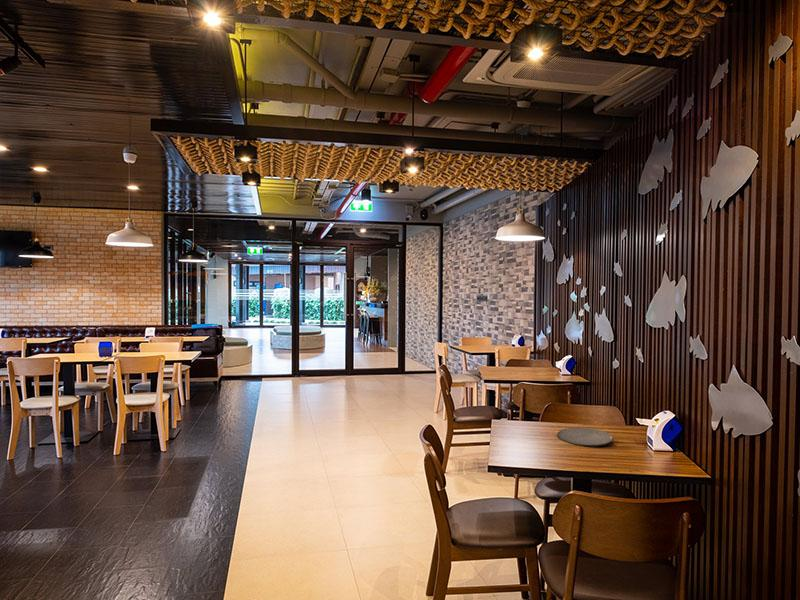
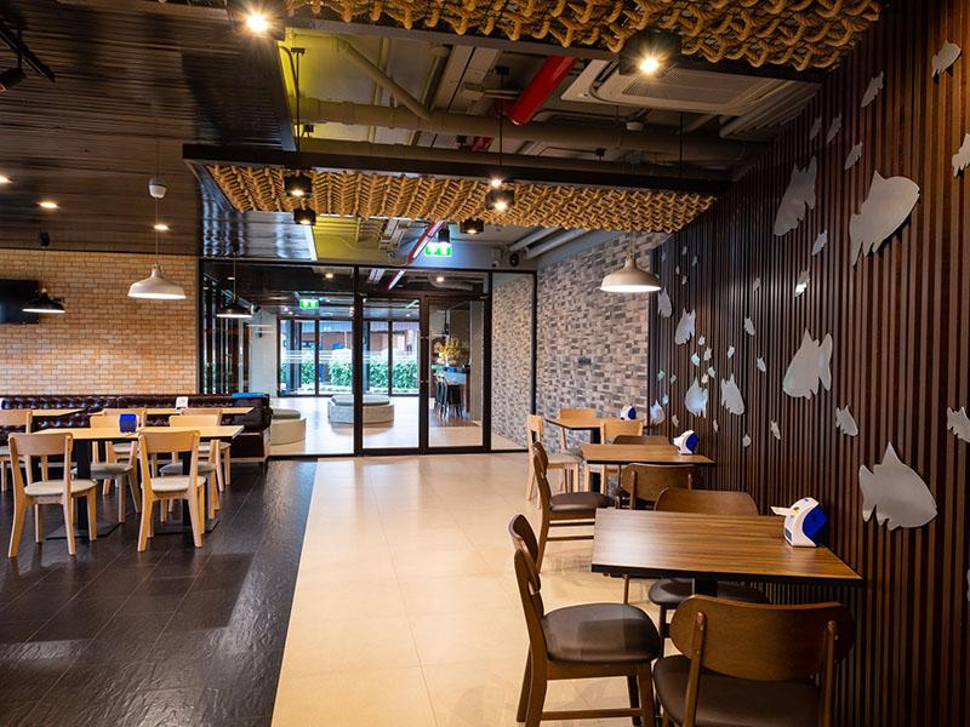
- plate [556,426,614,448]
